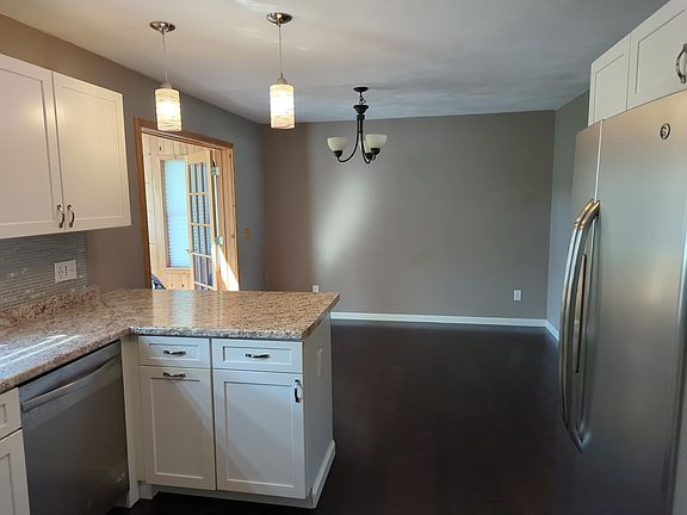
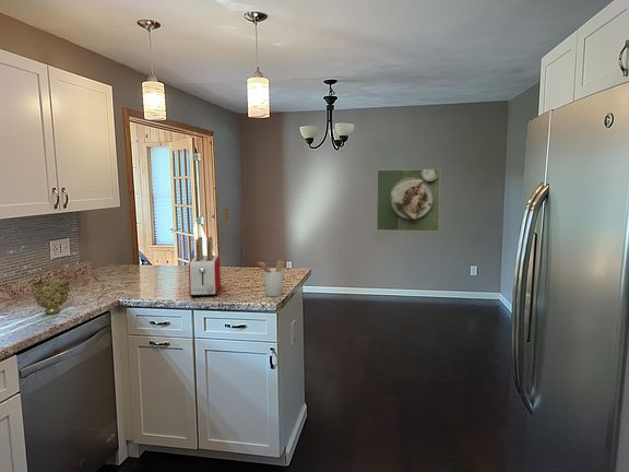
+ utensil holder [256,259,285,297]
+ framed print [376,168,441,233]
+ decorative bowl [29,278,72,316]
+ toaster [188,236,222,298]
